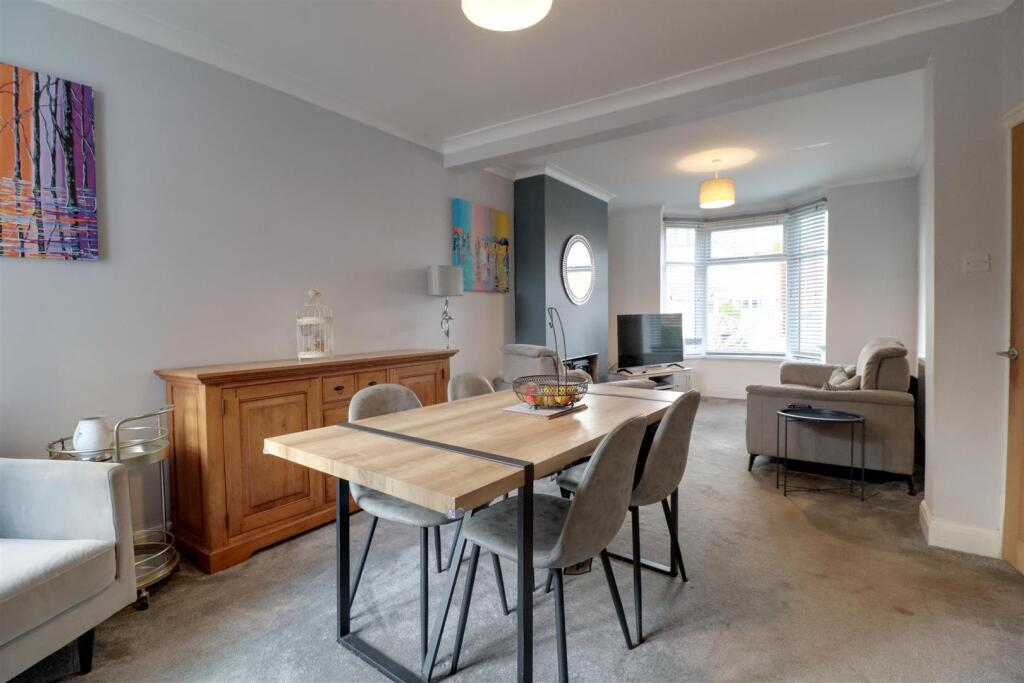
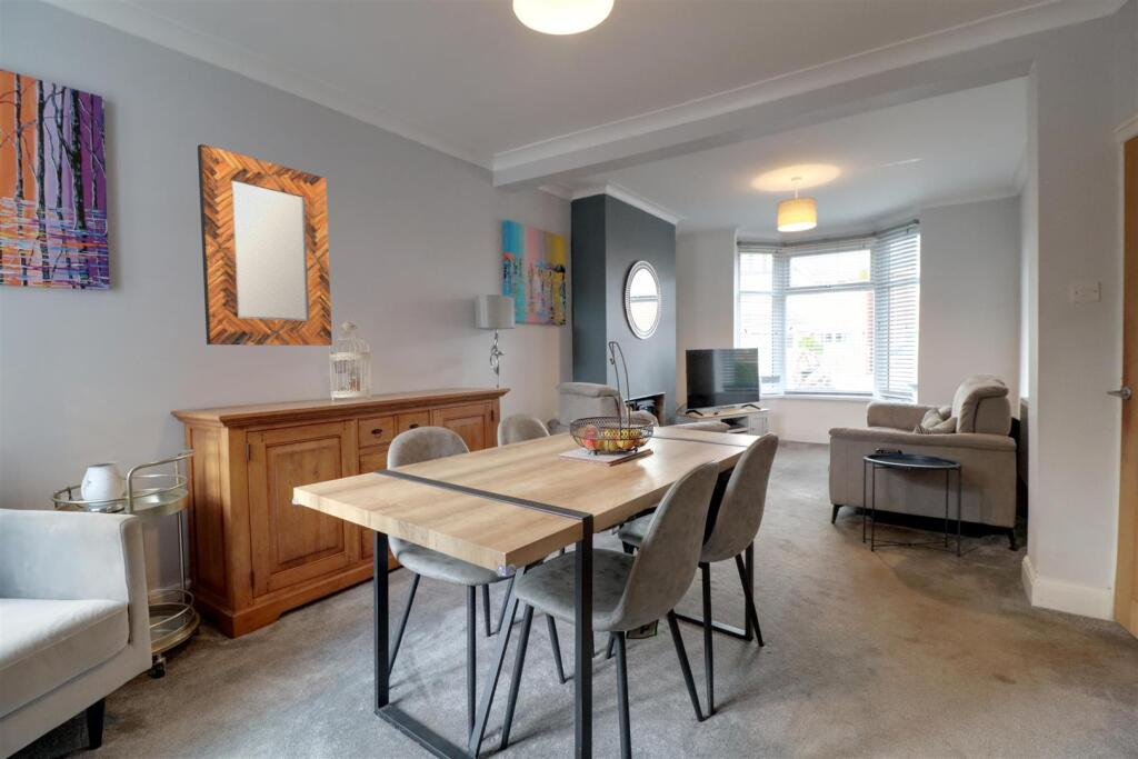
+ home mirror [197,143,333,347]
